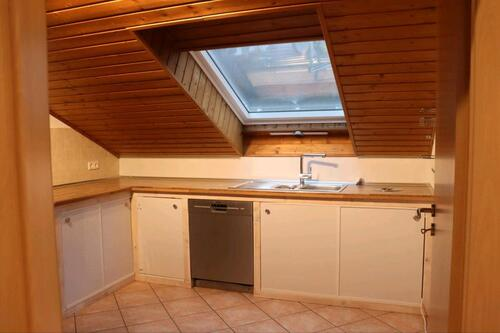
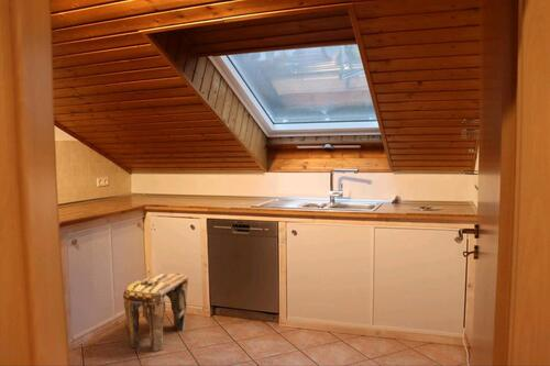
+ stool [122,273,189,353]
